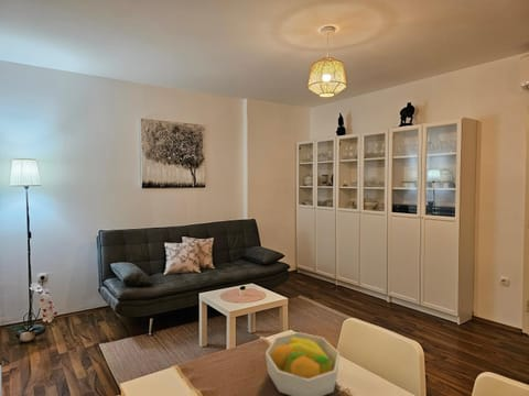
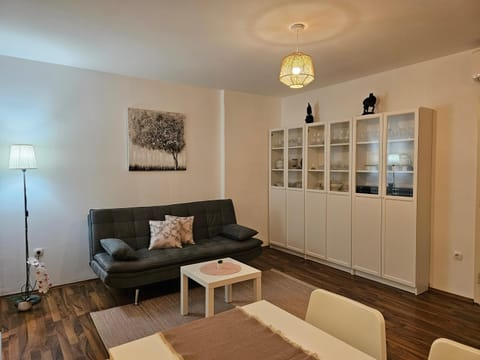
- fruit bowl [264,331,341,396]
